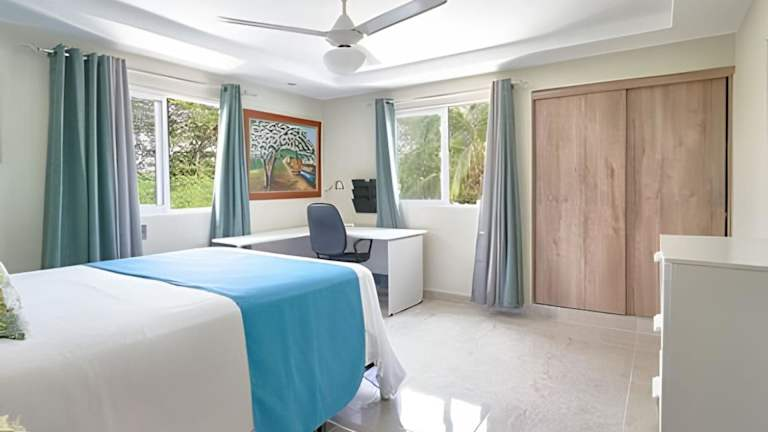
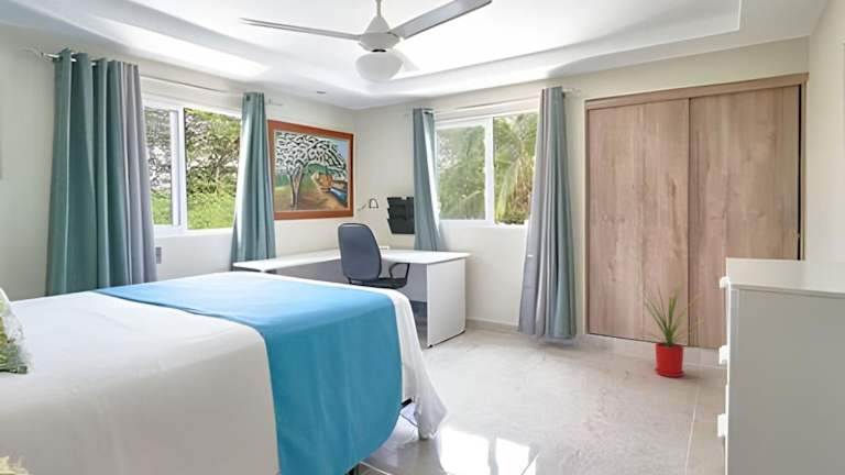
+ house plant [635,278,711,378]
